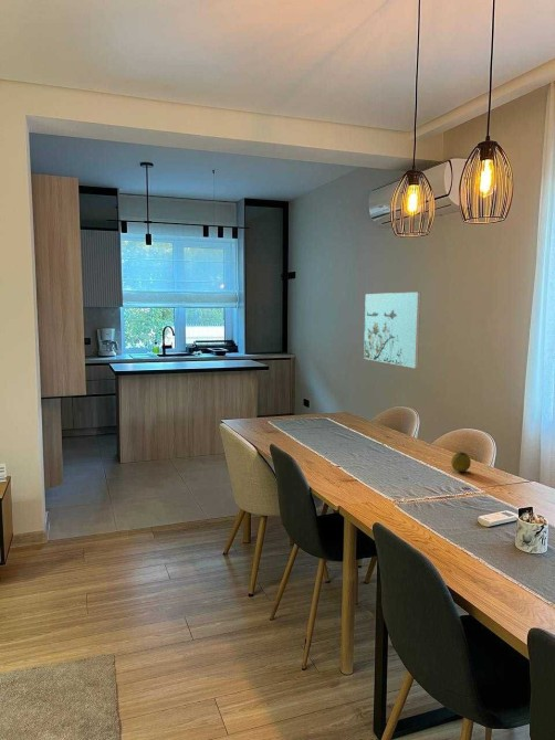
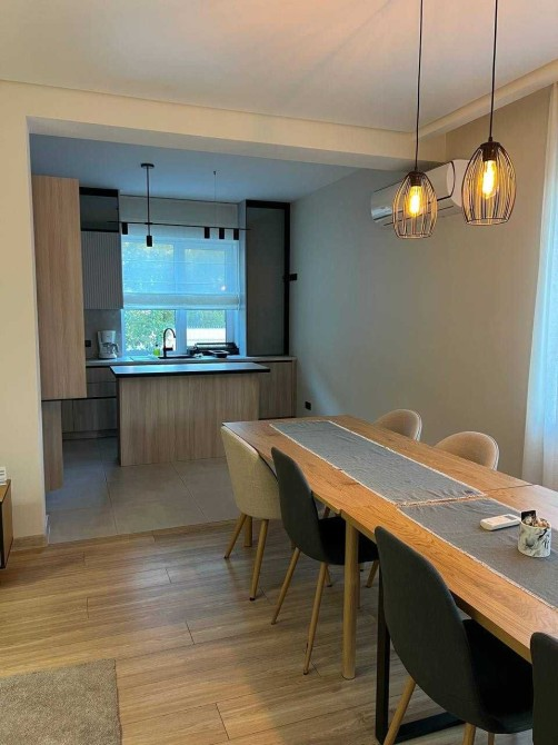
- fruit [450,452,472,473]
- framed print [363,292,422,369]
